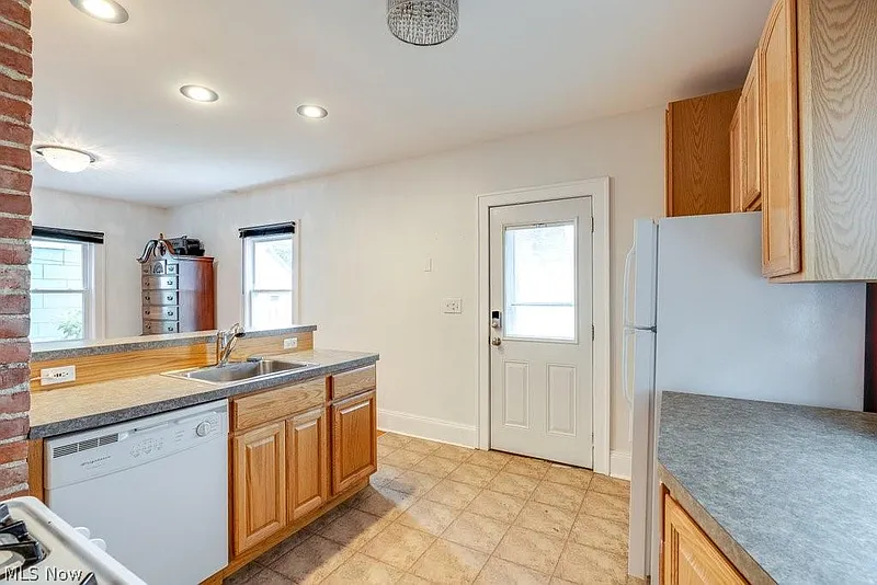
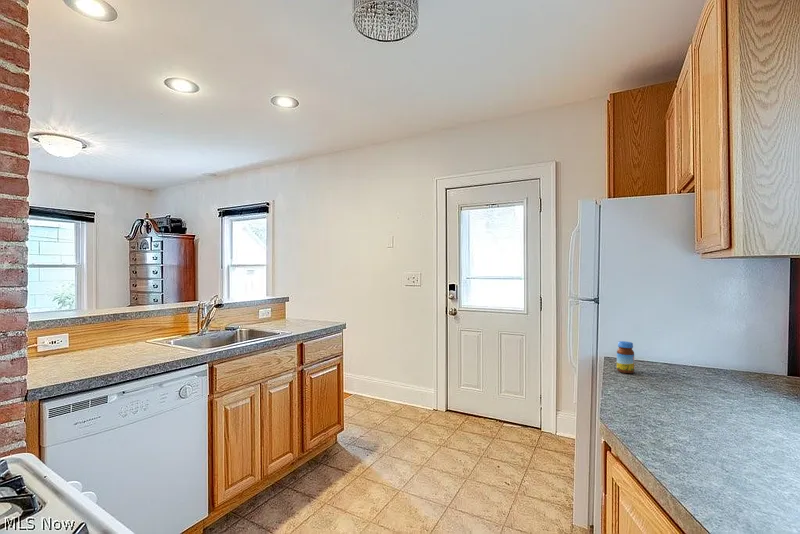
+ jar [616,340,635,374]
